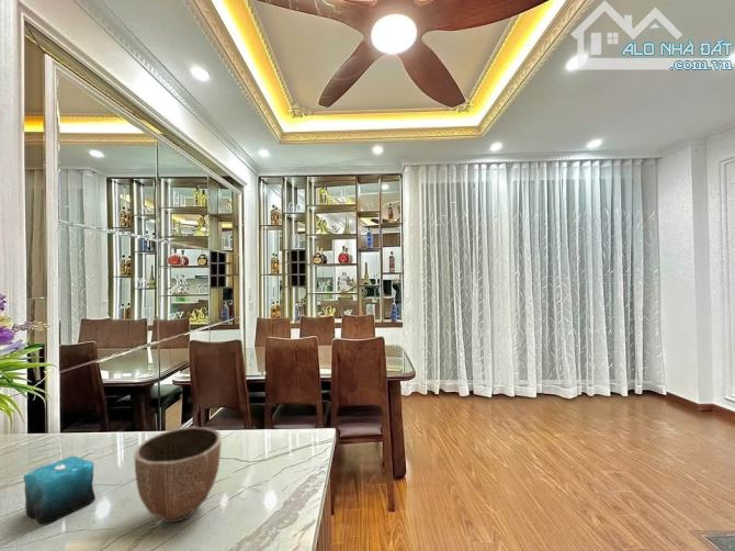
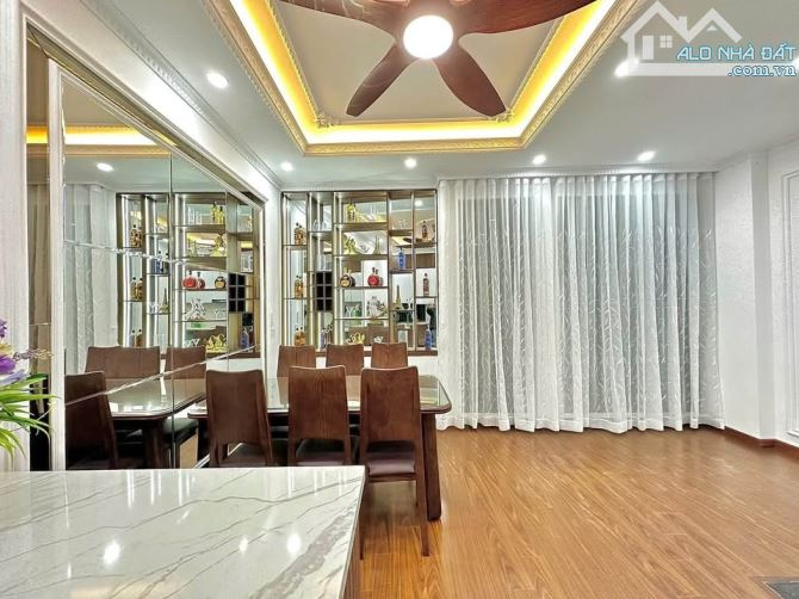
- decorative bowl [134,425,223,524]
- candle [22,454,97,526]
